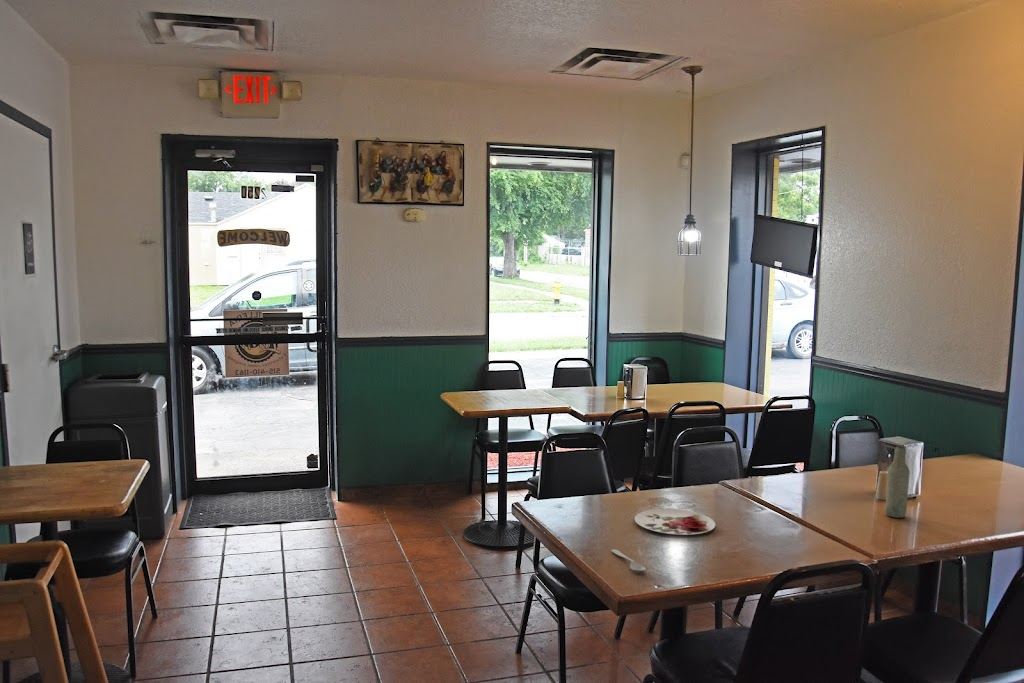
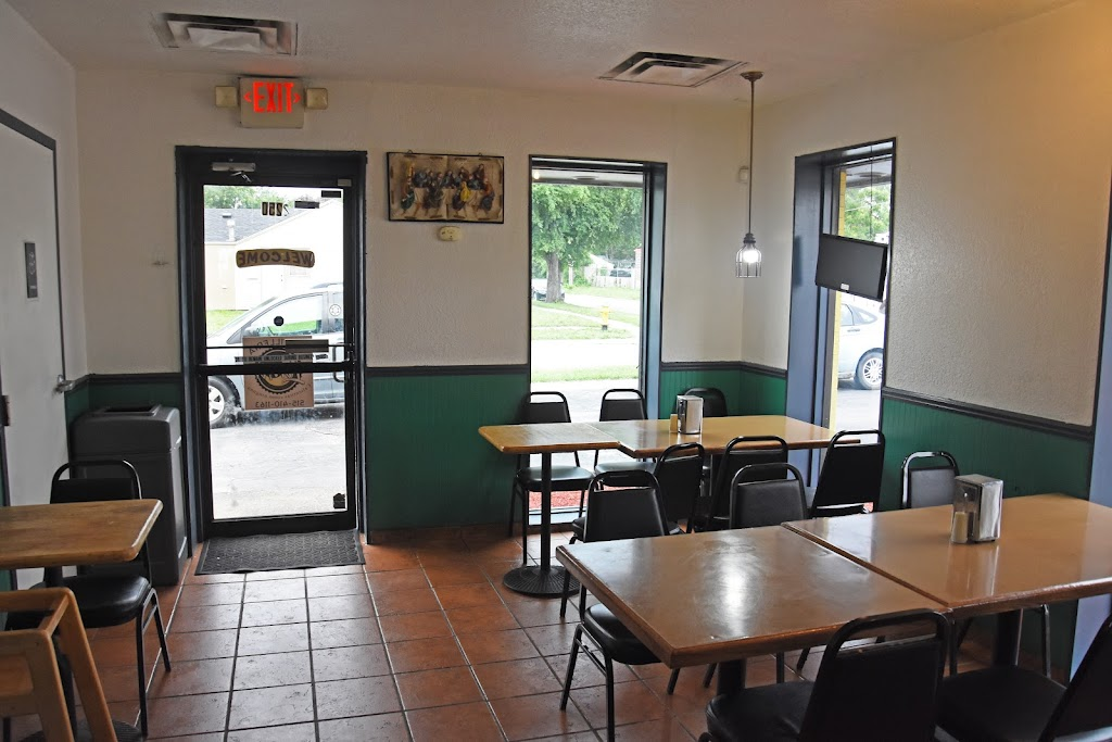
- plate [634,508,716,536]
- bottle [884,445,911,519]
- spoon [611,548,647,572]
